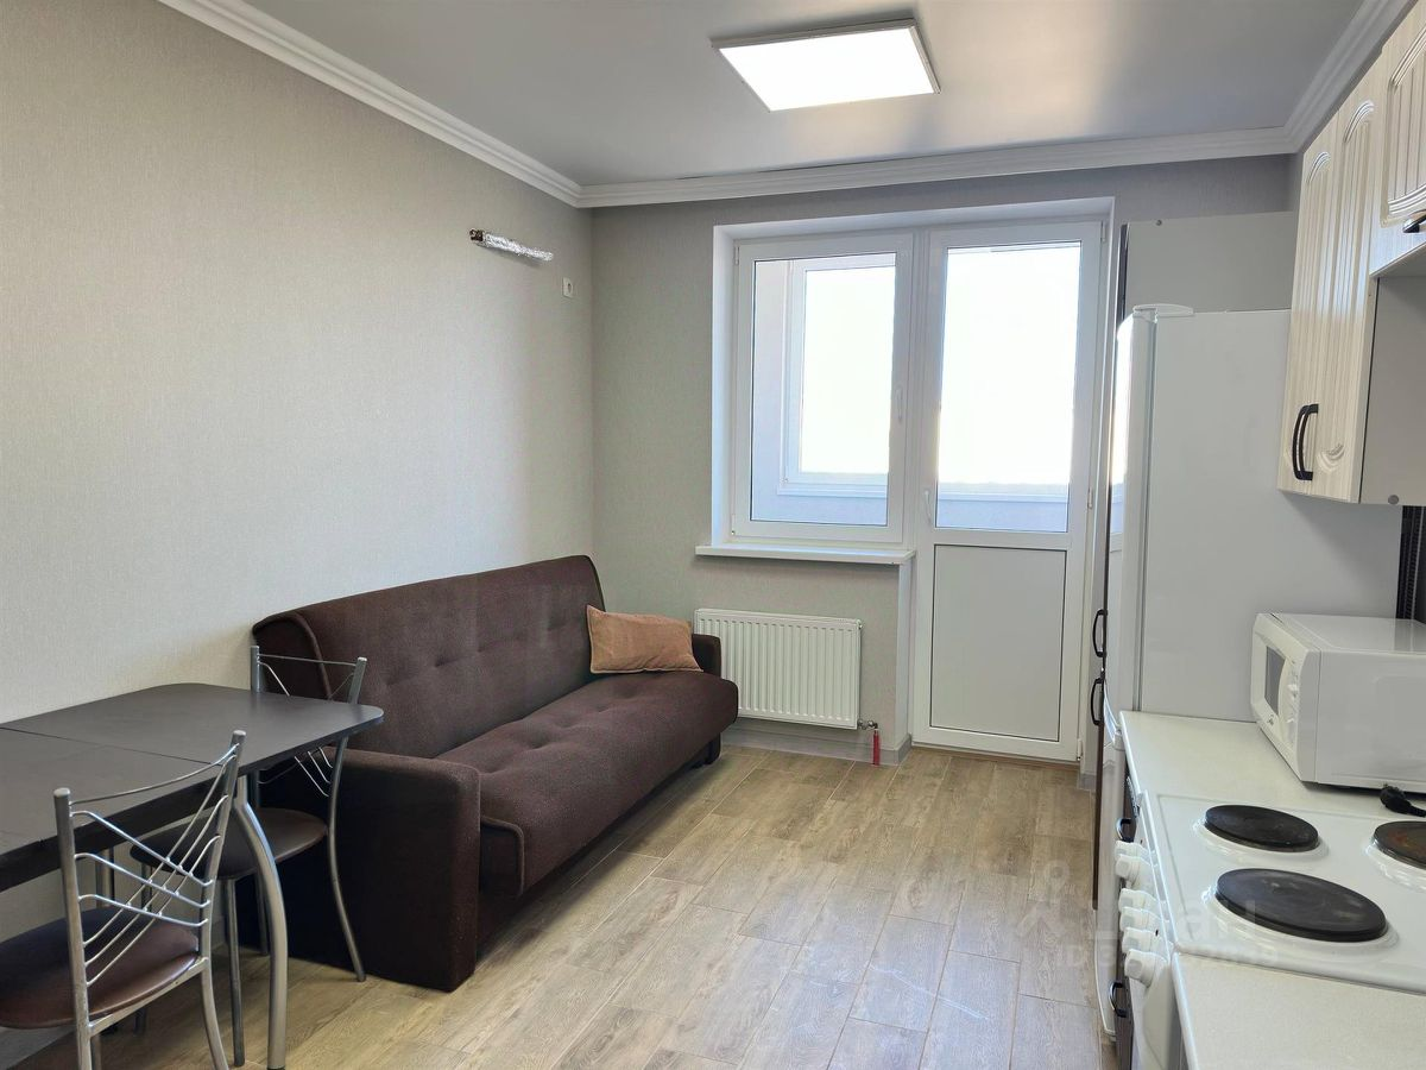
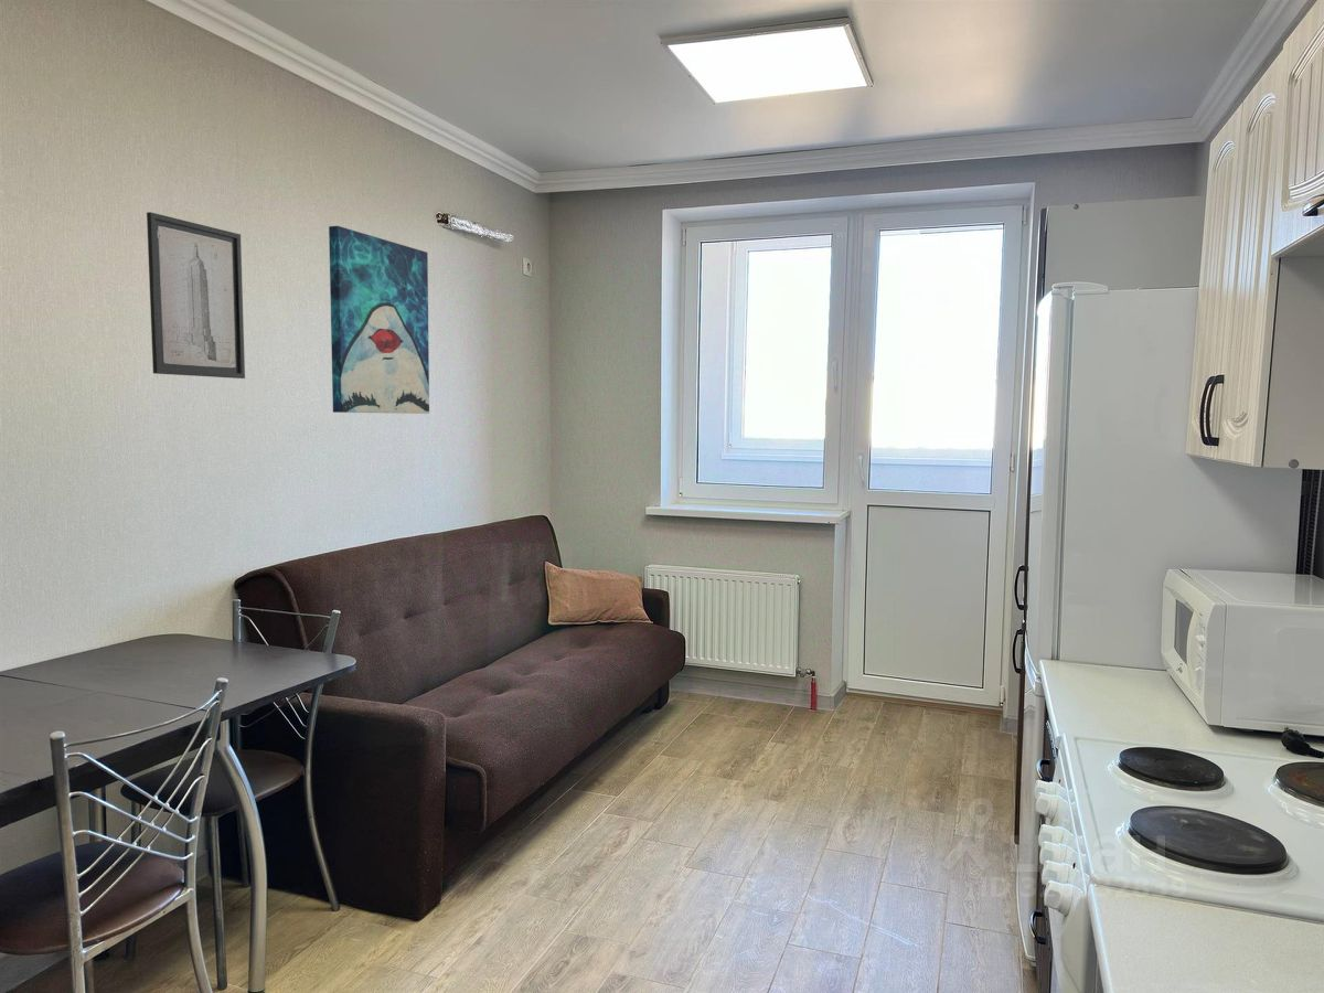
+ wall art [328,225,430,415]
+ wall art [146,211,246,380]
